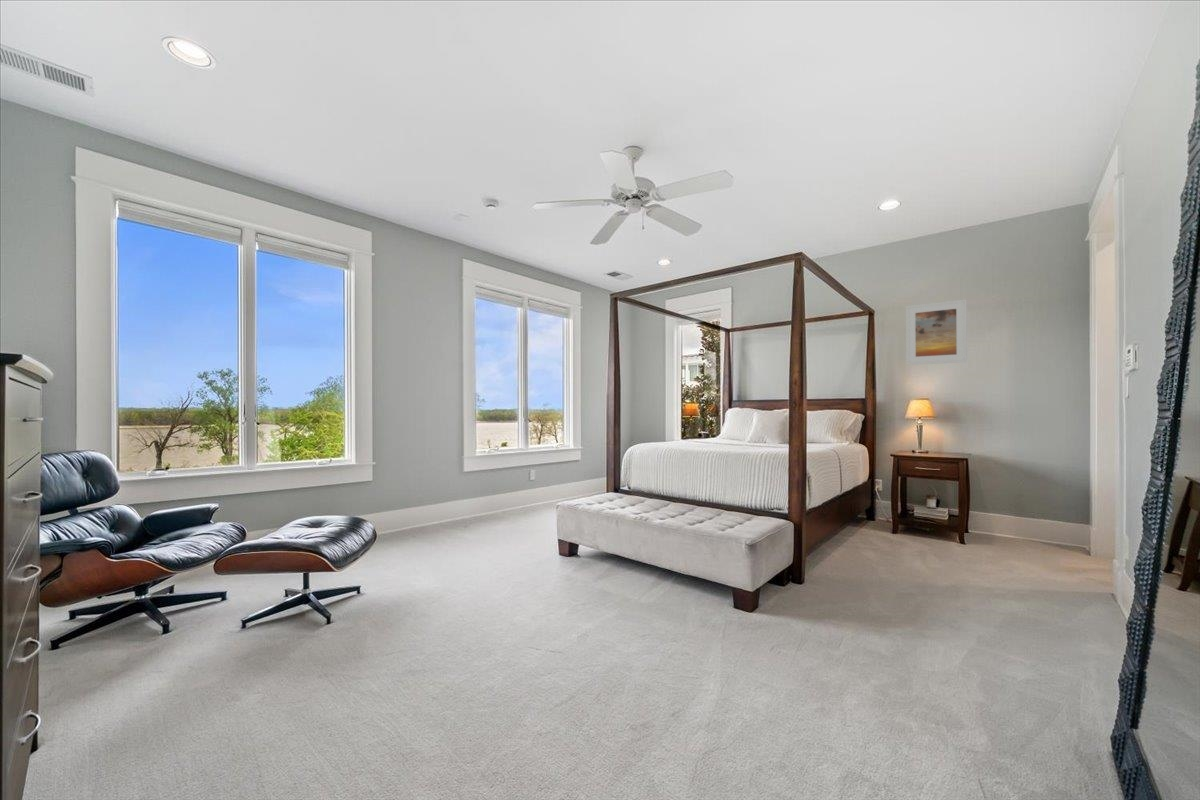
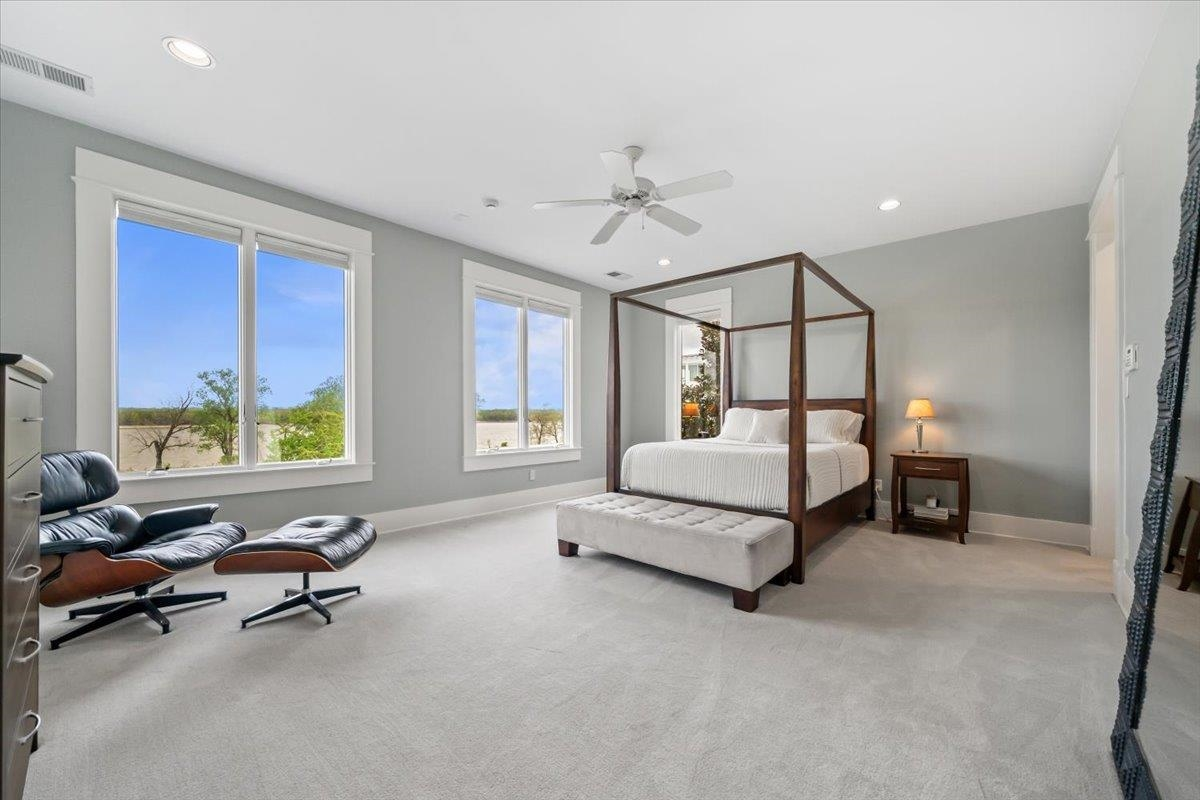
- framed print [905,298,968,366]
